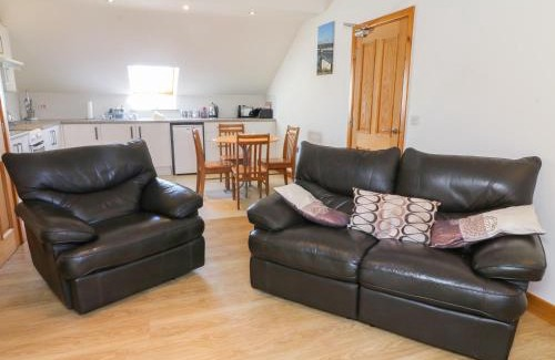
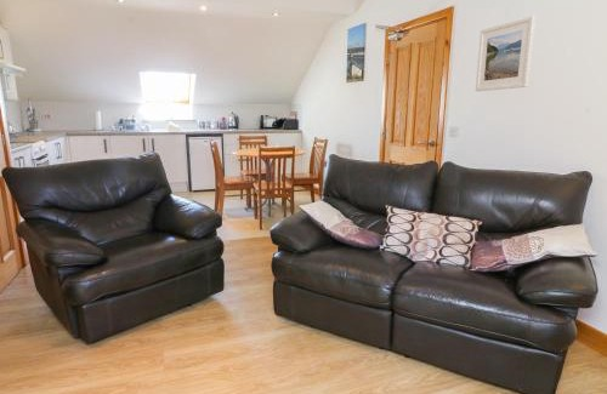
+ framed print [475,15,537,92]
